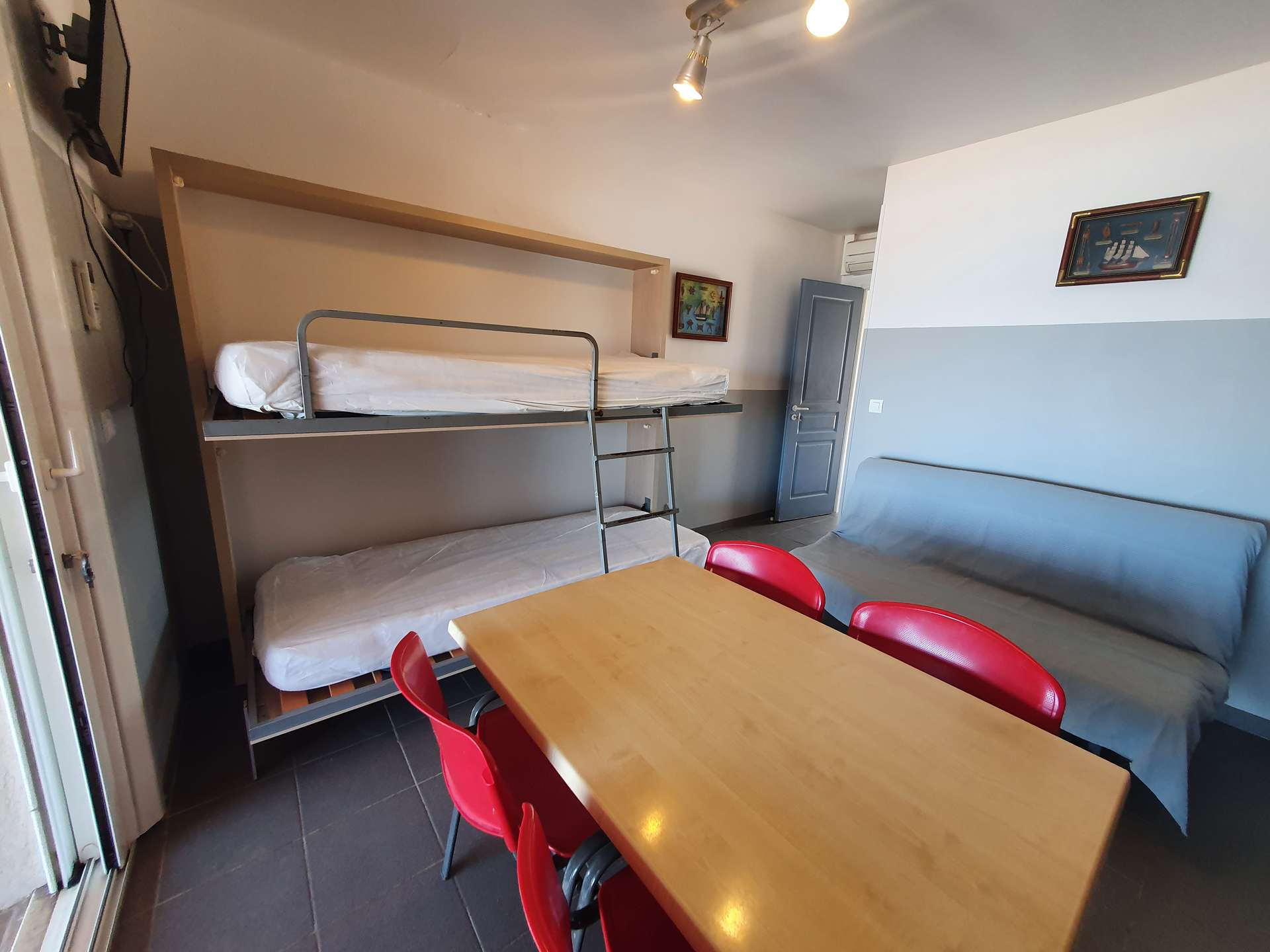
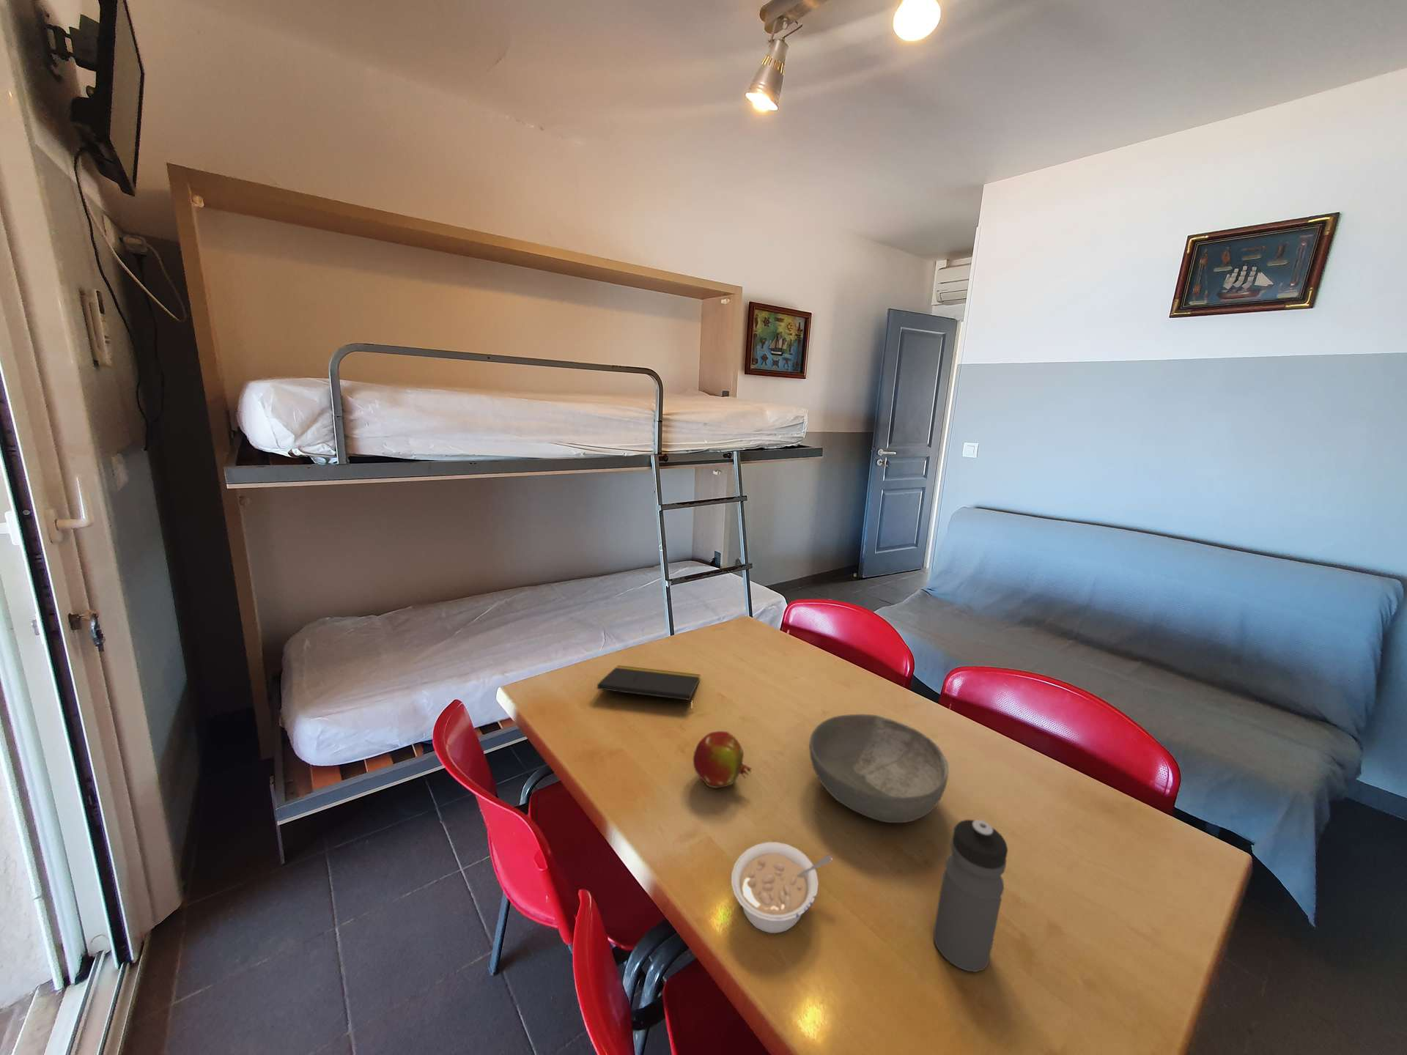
+ legume [730,842,833,934]
+ fruit [692,730,752,789]
+ water bottle [933,819,1008,972]
+ notepad [596,665,701,713]
+ bowl [809,714,949,823]
